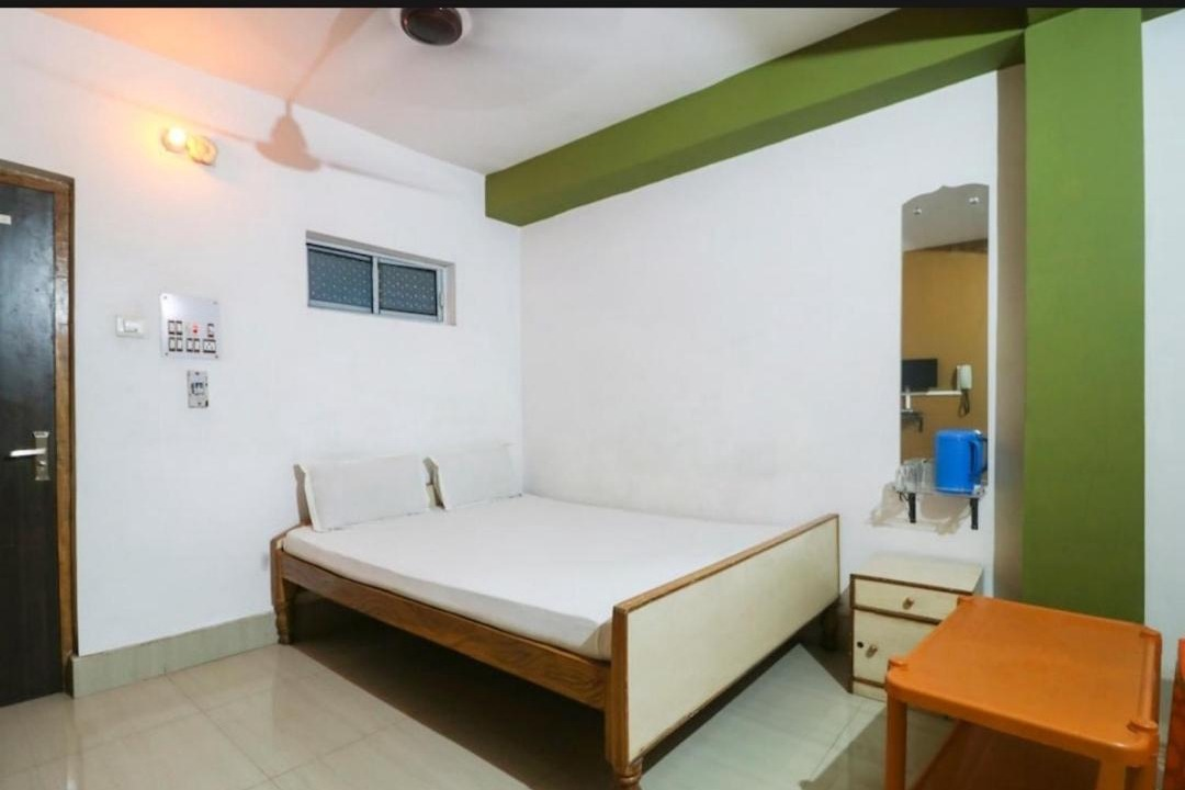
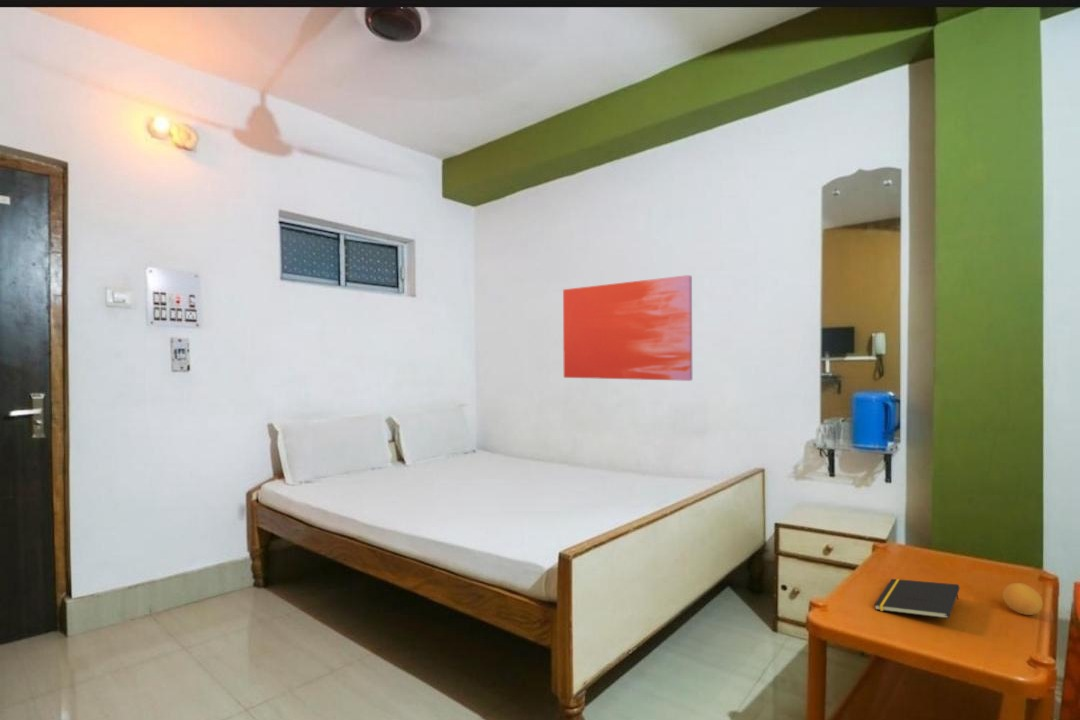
+ fruit [1002,582,1044,616]
+ wall art [562,274,693,382]
+ notepad [873,578,960,620]
